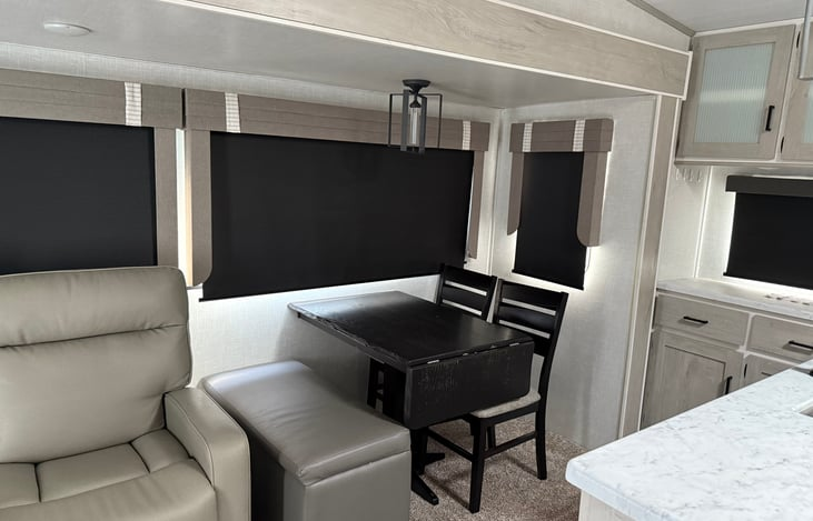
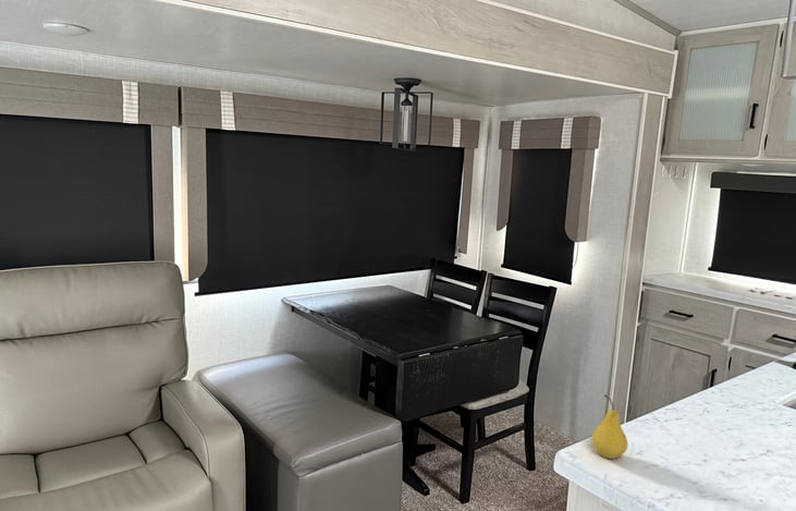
+ fruit [591,393,629,460]
